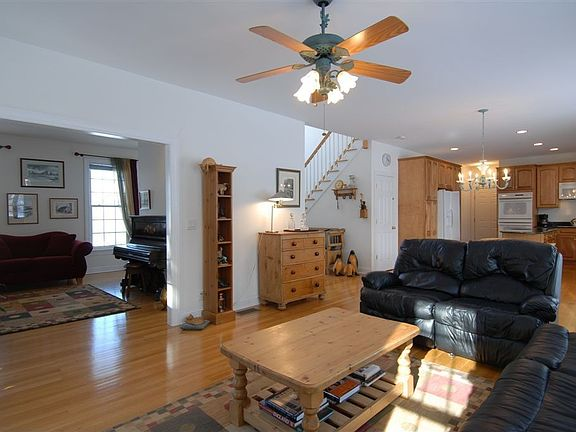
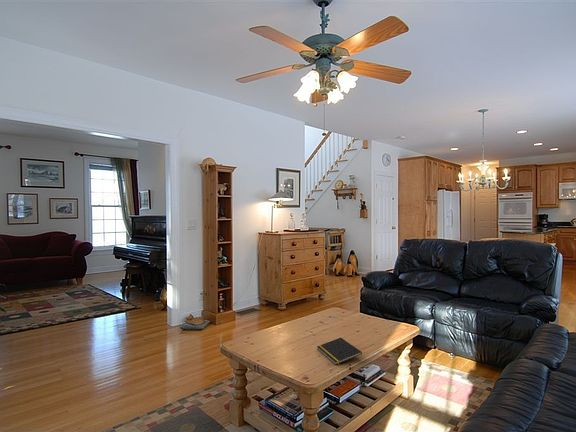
+ notepad [316,337,363,366]
